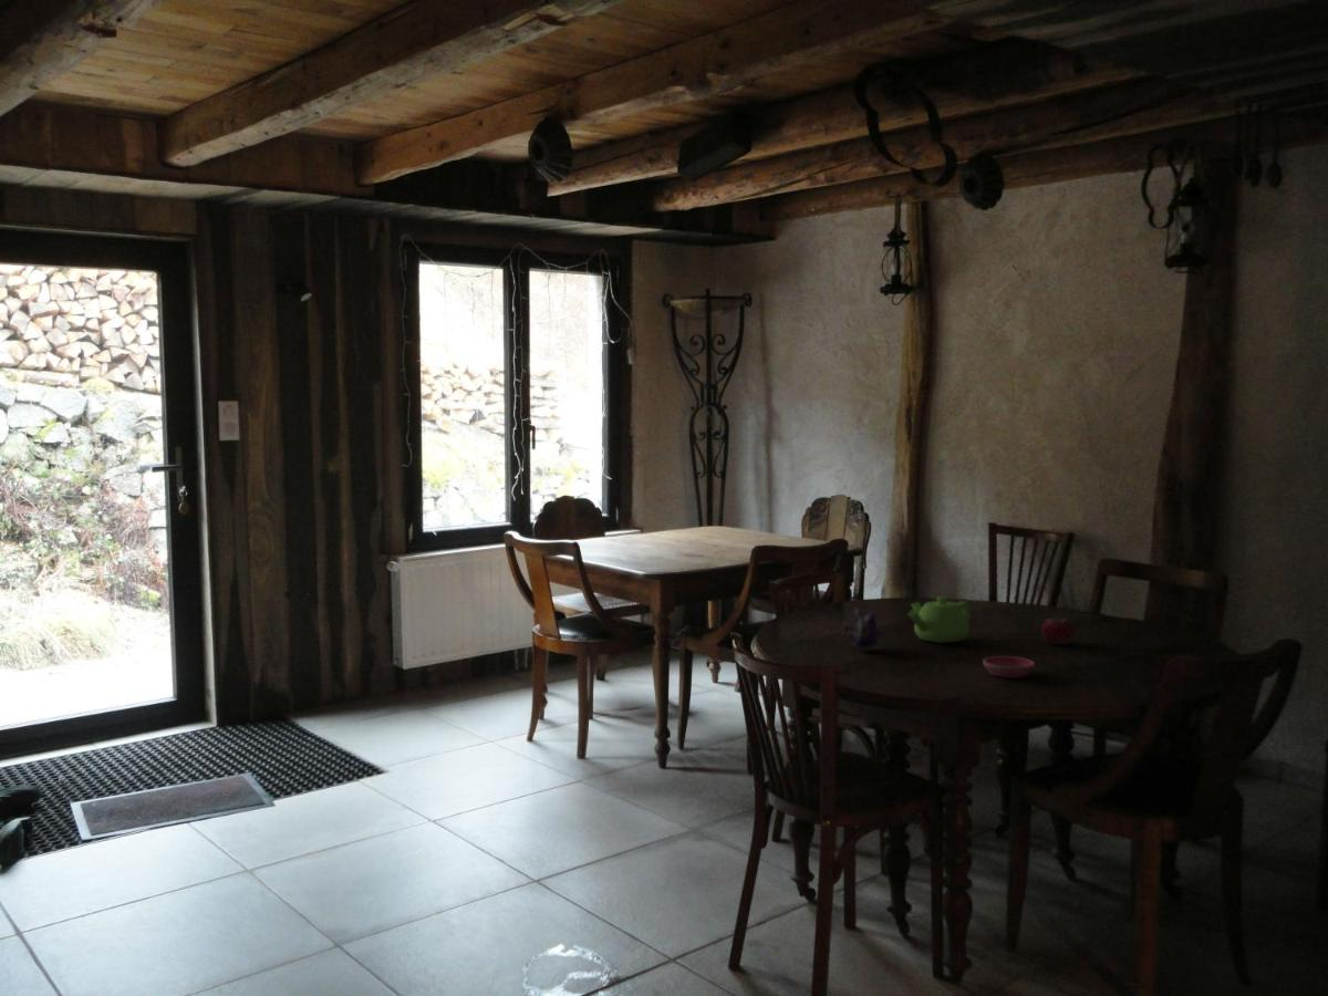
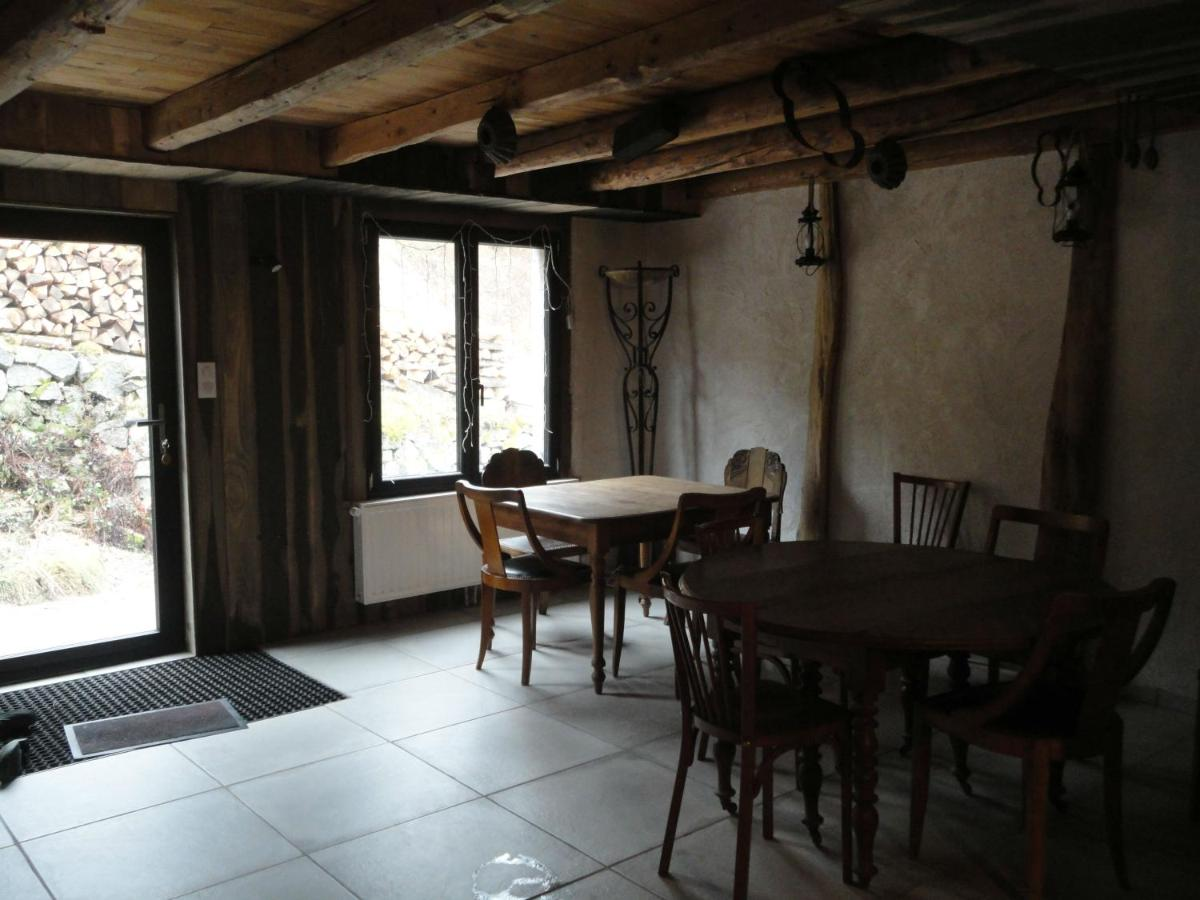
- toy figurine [841,608,888,651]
- saucer [982,655,1037,678]
- fruit [1040,613,1075,645]
- teapot [907,595,972,644]
